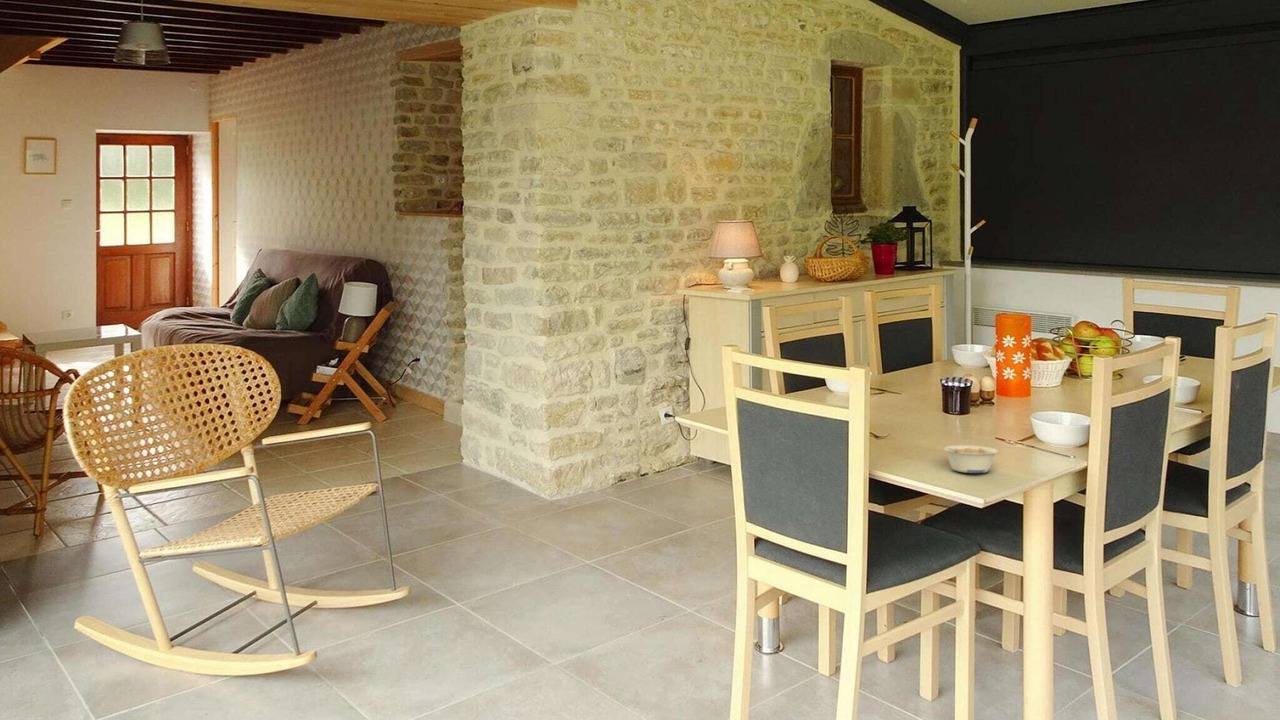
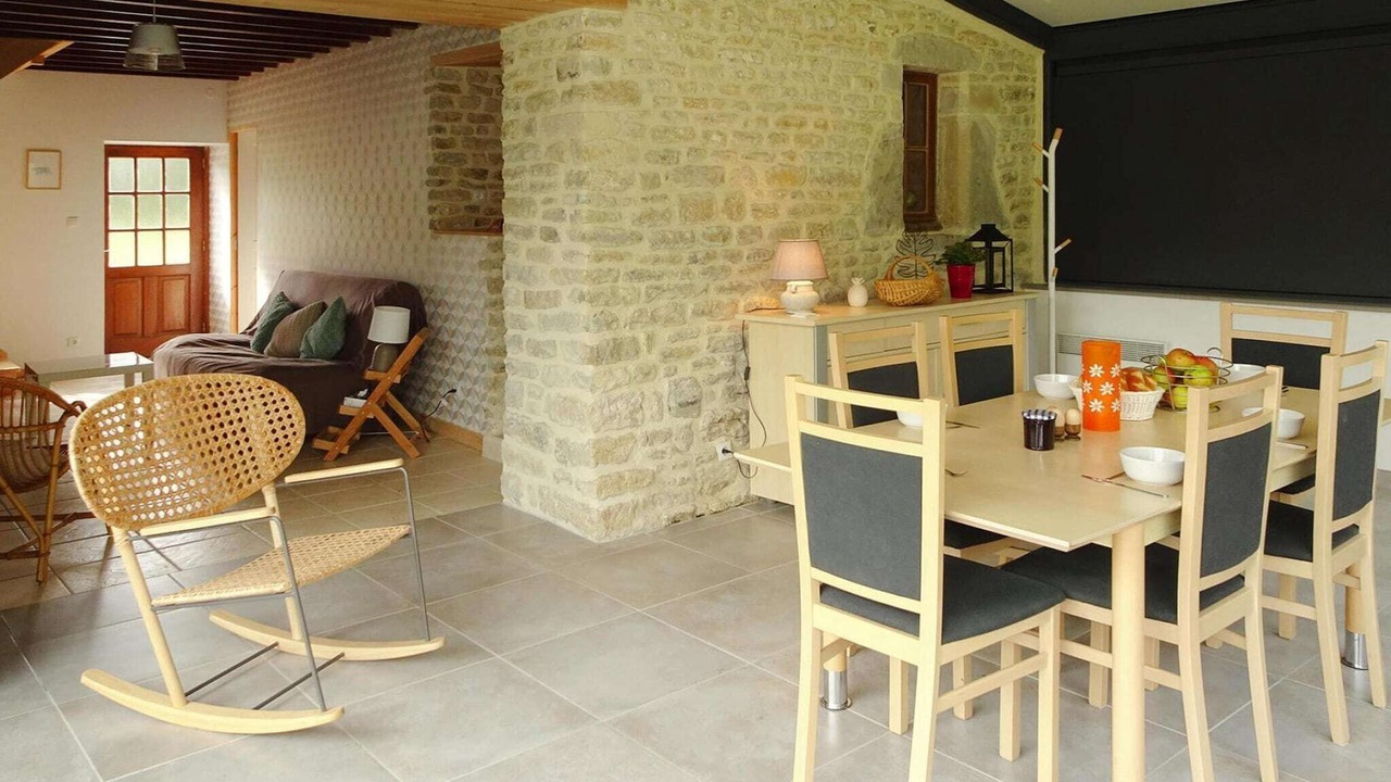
- legume [942,444,1000,474]
